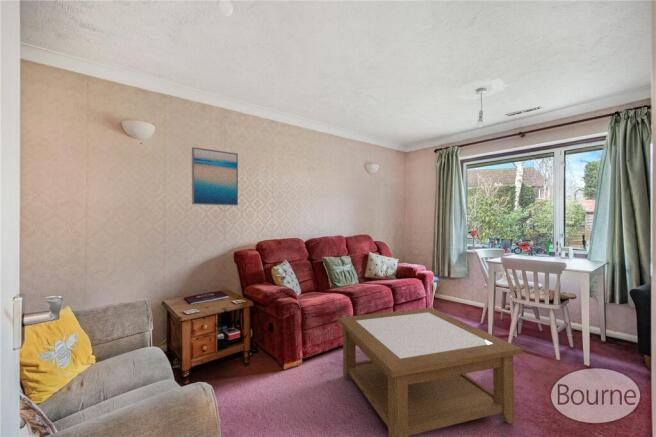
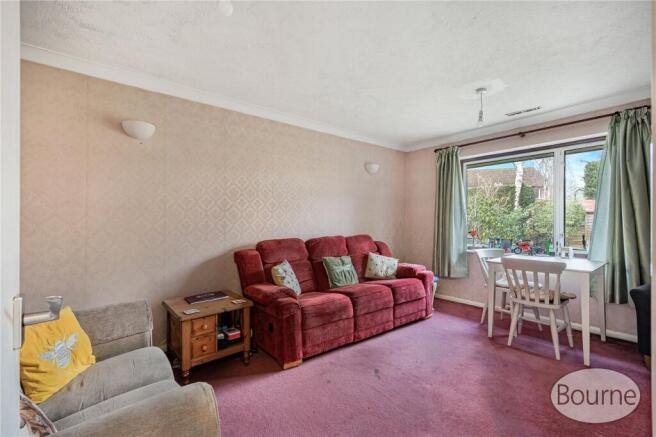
- wall art [191,146,239,207]
- coffee table [336,307,524,437]
